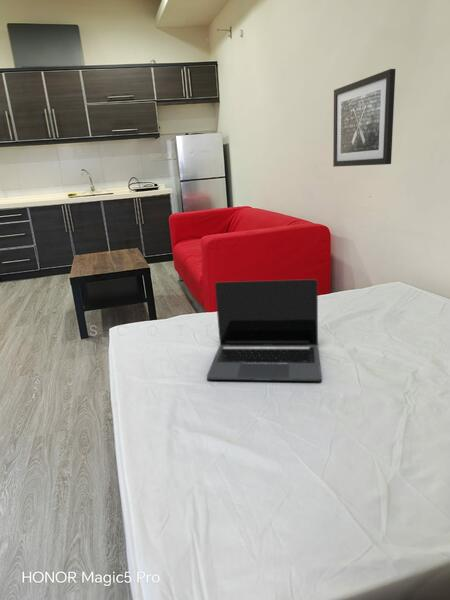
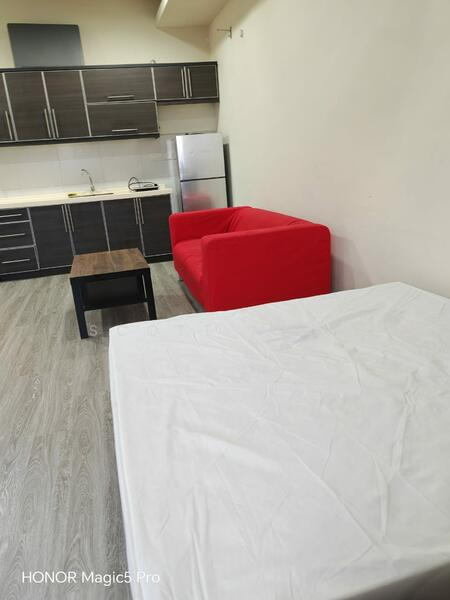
- laptop [206,278,323,382]
- wall art [332,68,396,168]
